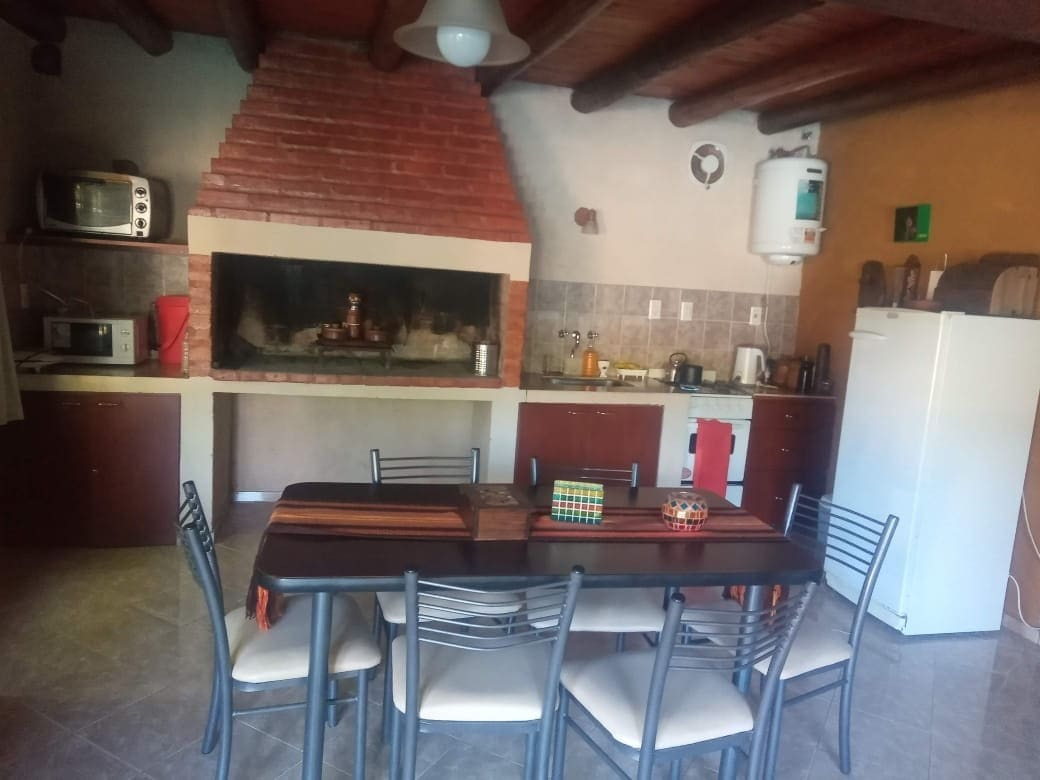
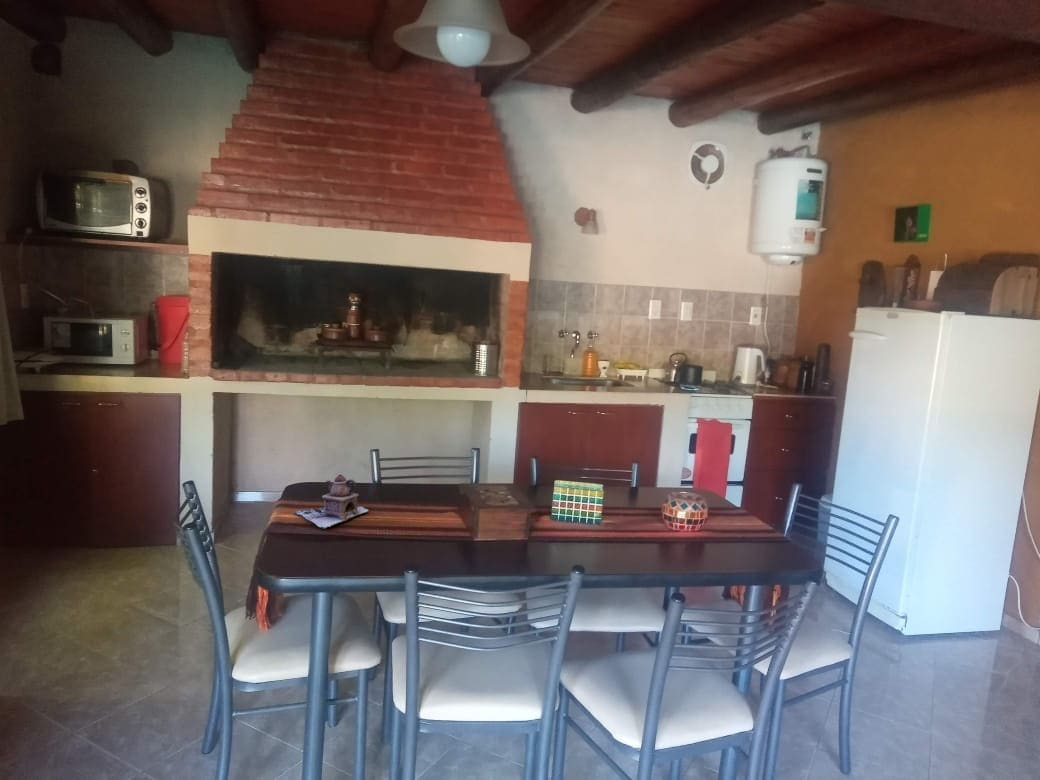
+ teapot [293,474,370,530]
